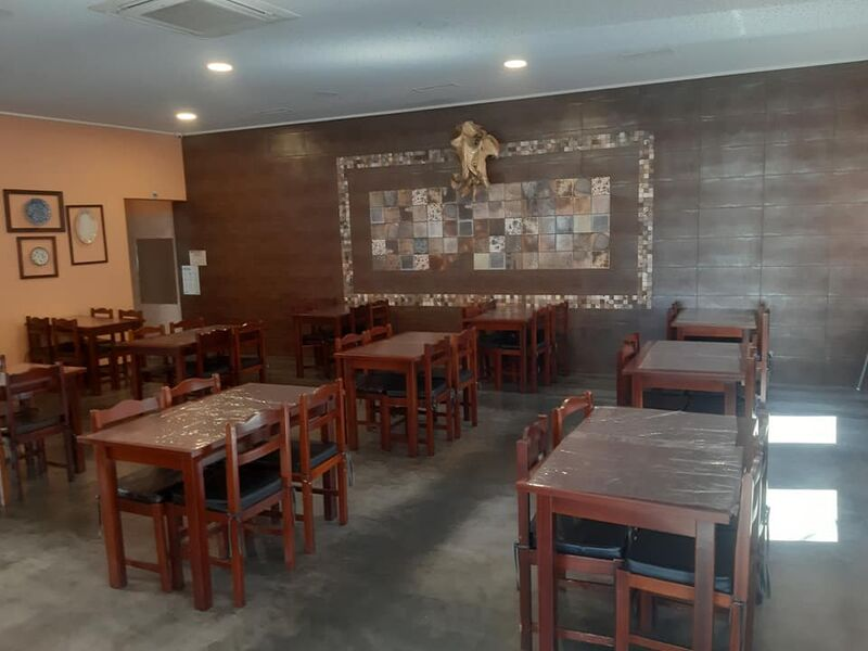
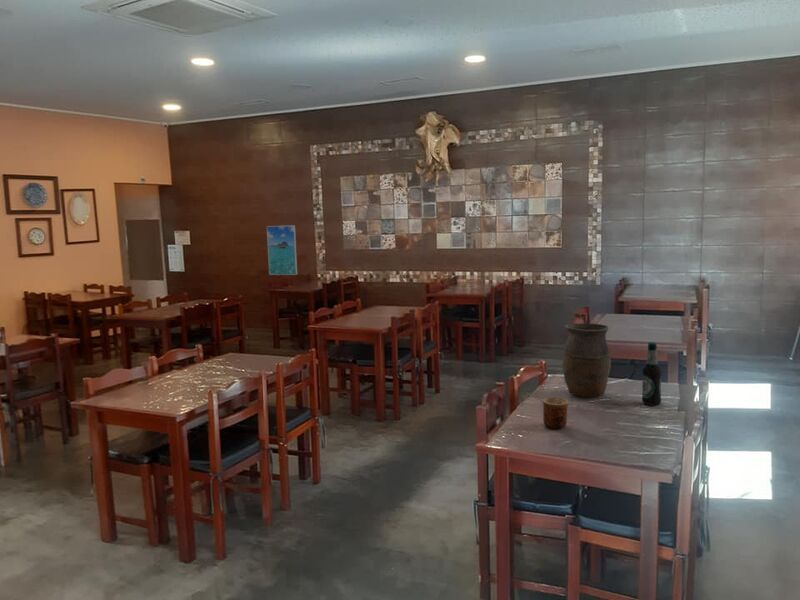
+ cup [542,396,569,430]
+ bottle [641,341,663,406]
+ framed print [266,224,299,276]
+ vase [561,322,612,398]
